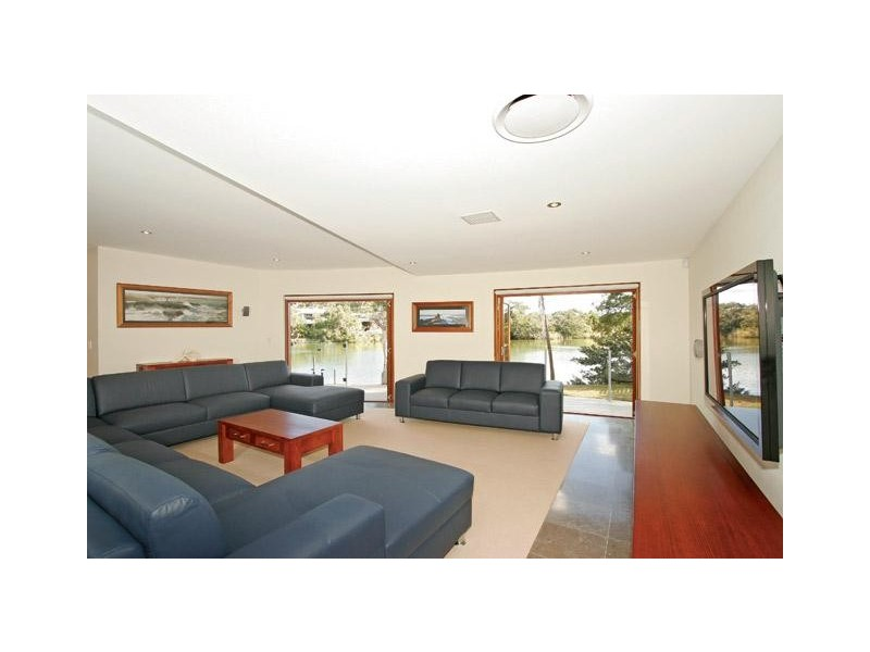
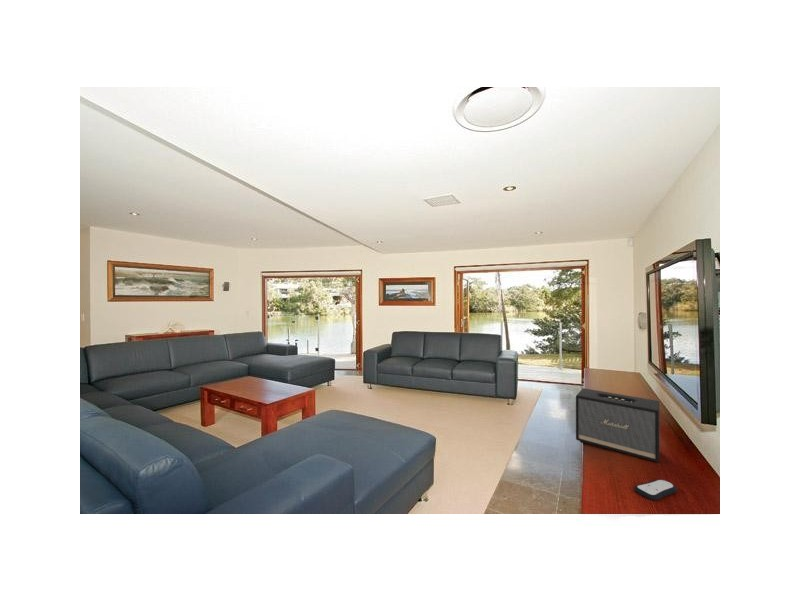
+ speaker [575,387,660,463]
+ remote control [633,478,678,502]
